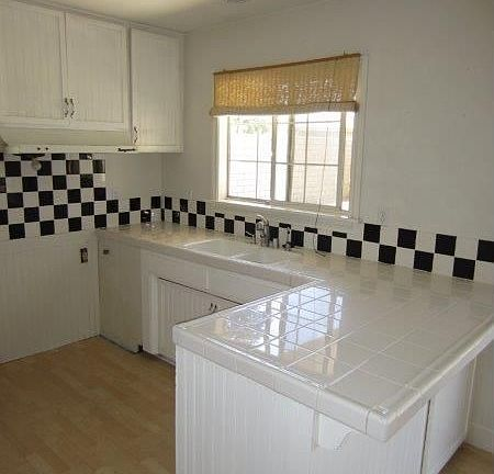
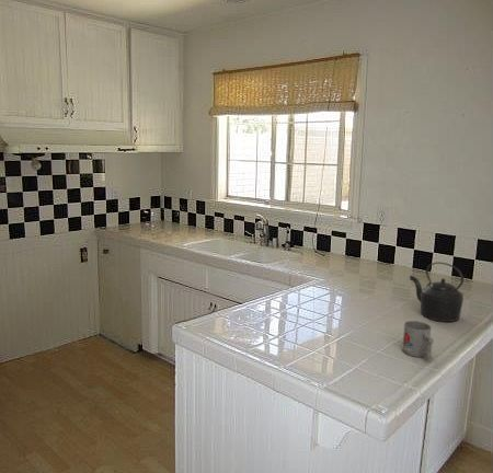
+ kettle [409,261,465,323]
+ mug [401,320,435,360]
